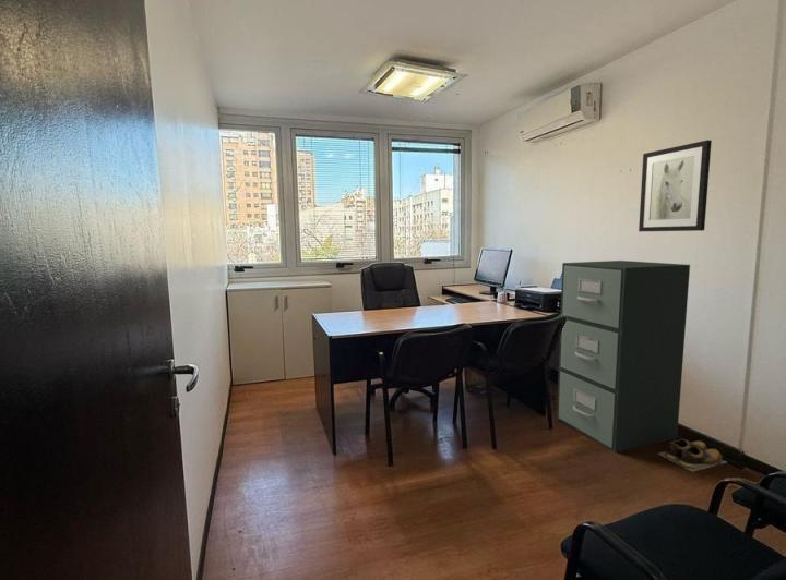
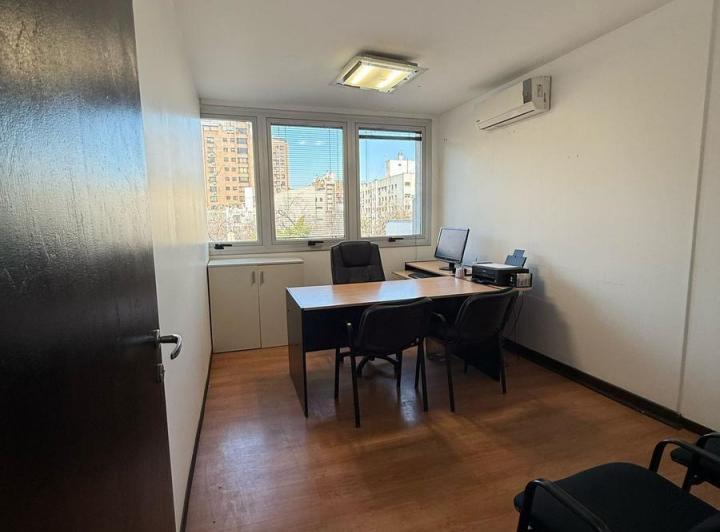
- shoes [657,438,727,473]
- filing cabinet [556,259,691,454]
- wall art [638,138,713,232]
